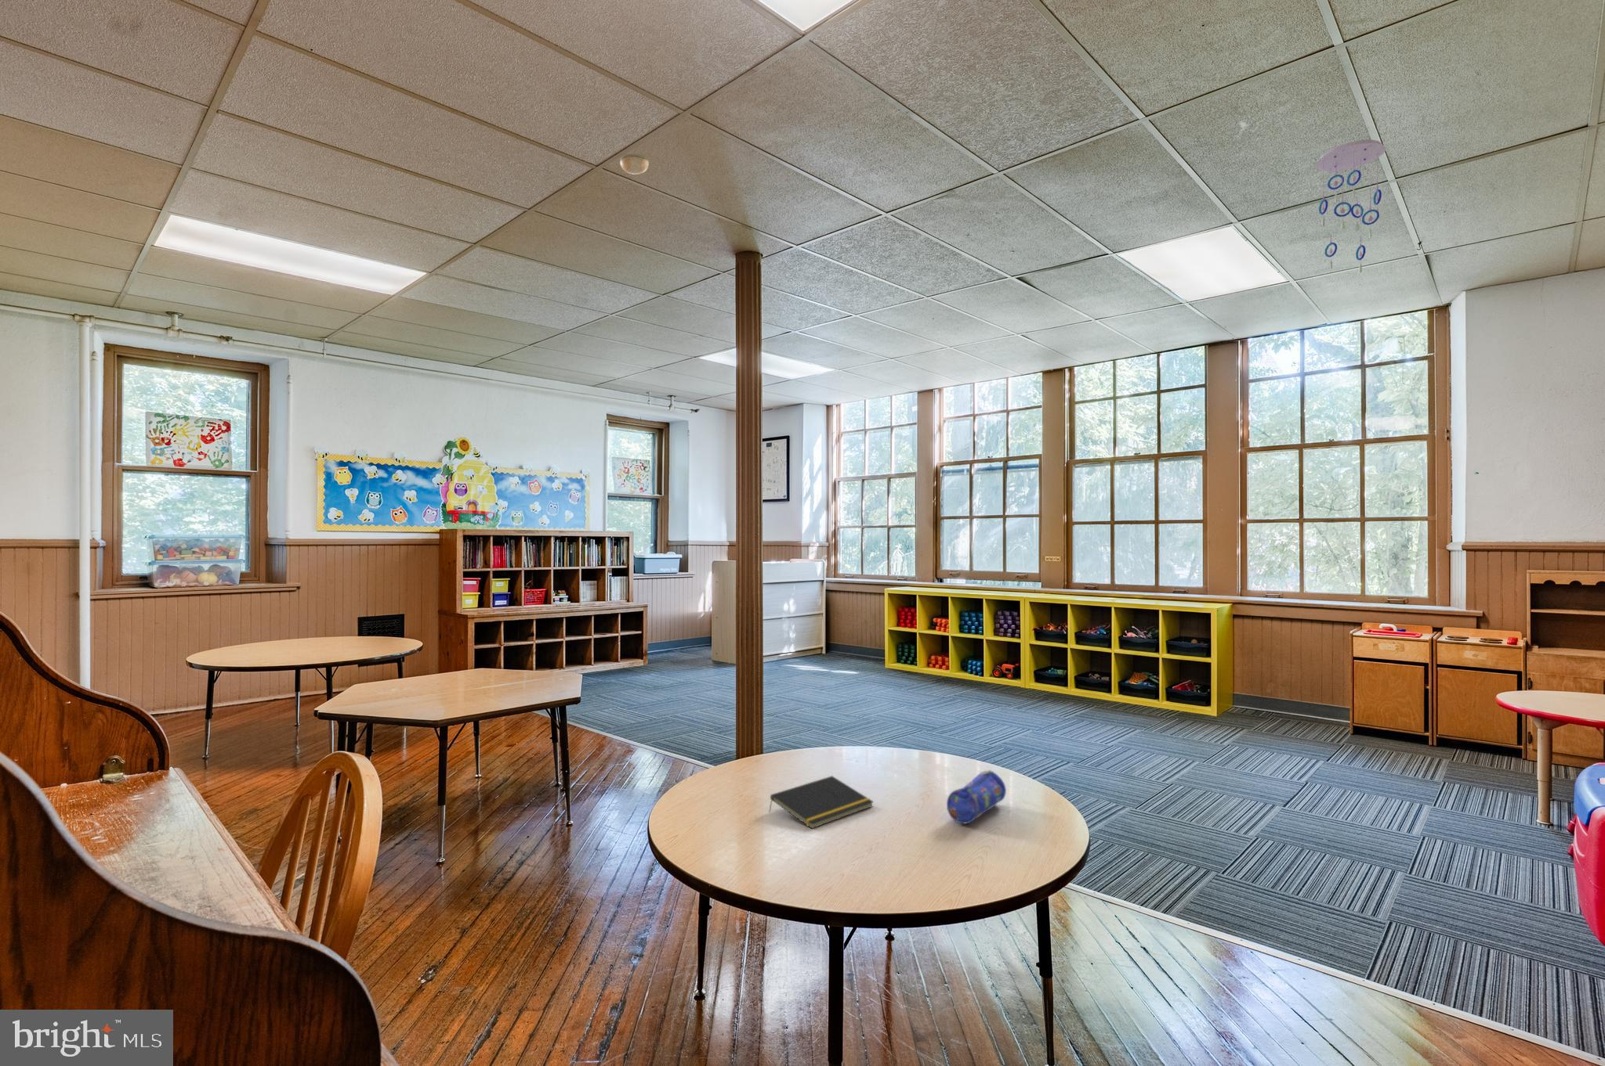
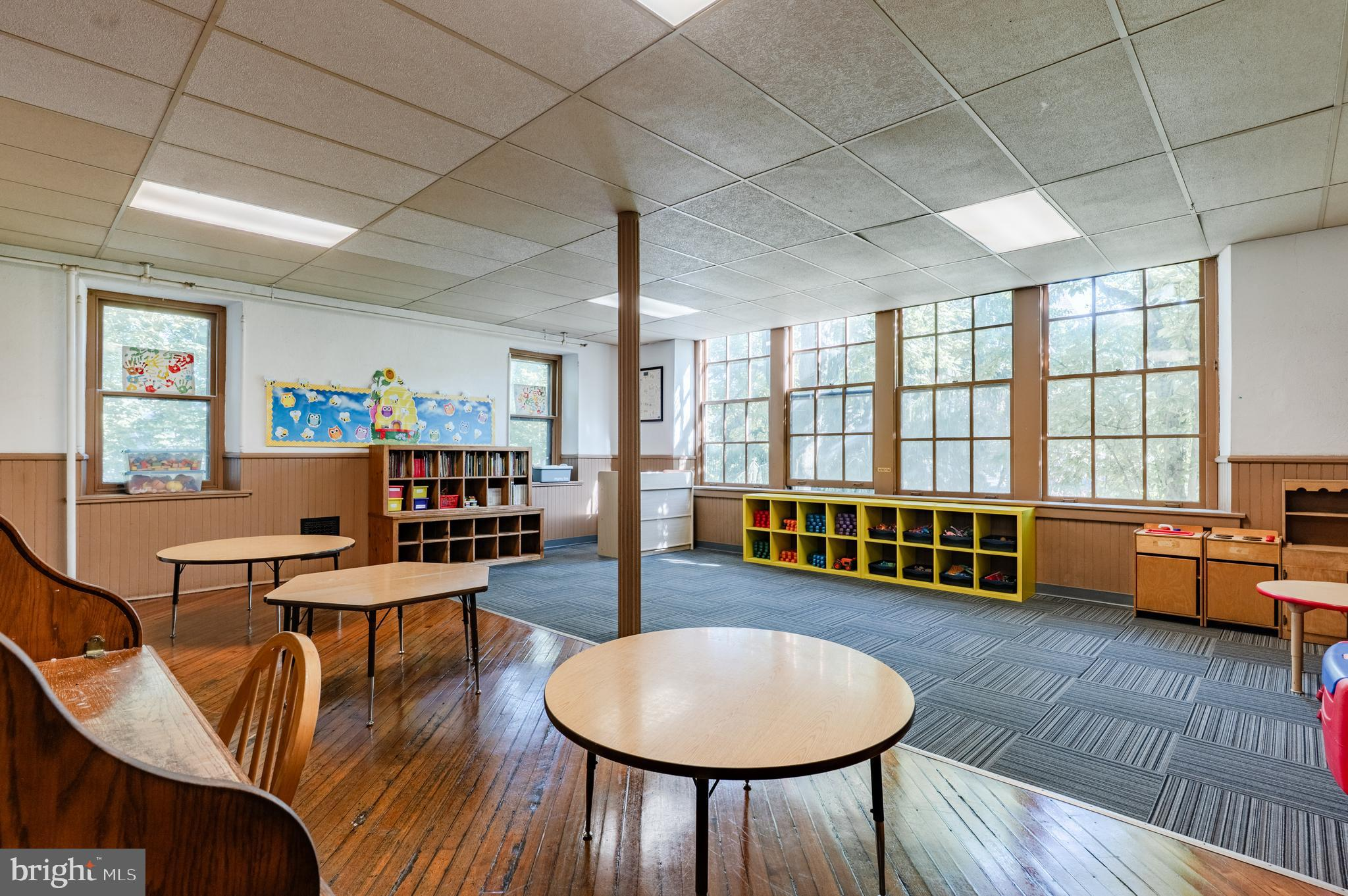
- notepad [768,775,875,829]
- ceiling mobile [1314,139,1386,274]
- smoke detector [619,153,650,175]
- pencil case [945,769,1007,824]
